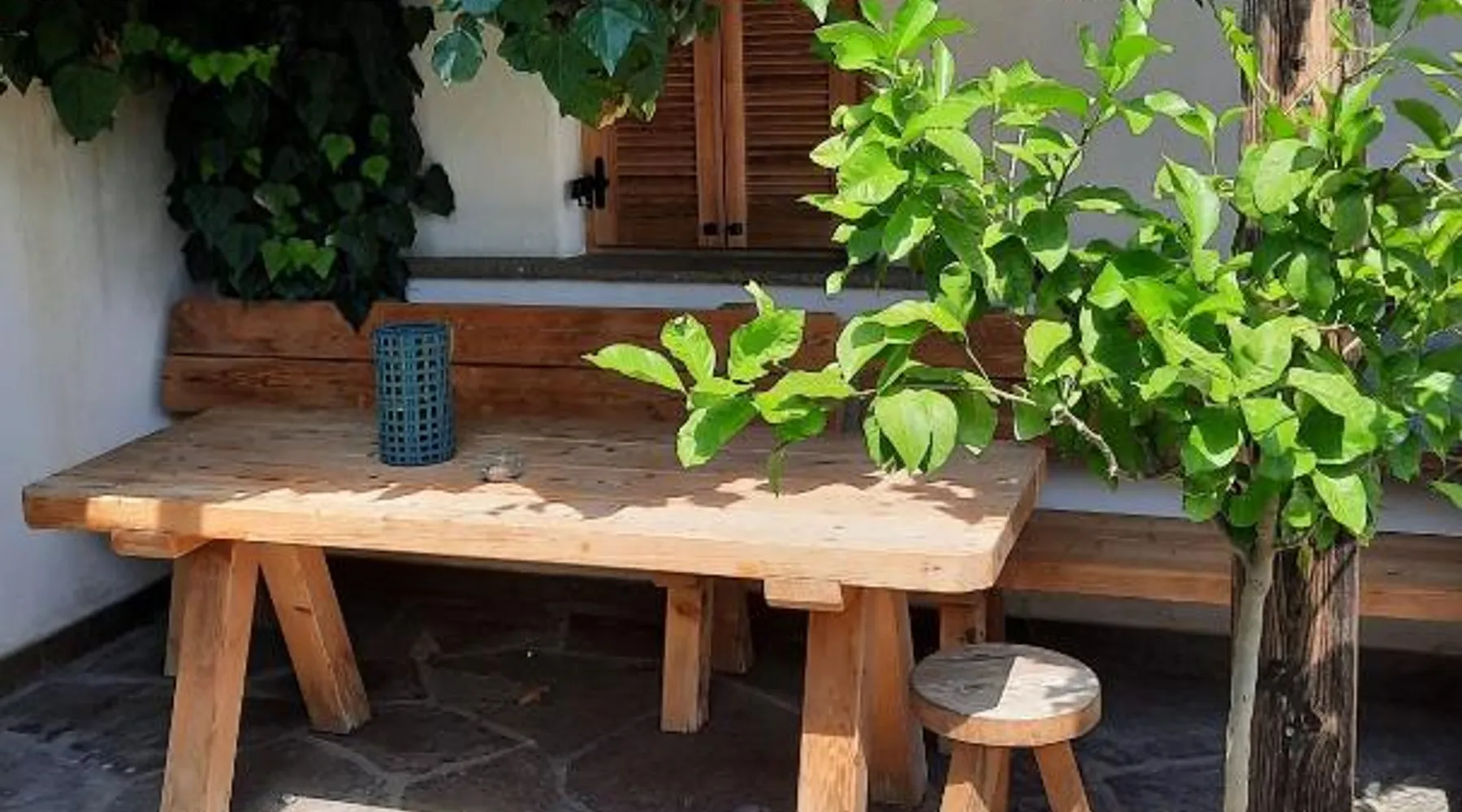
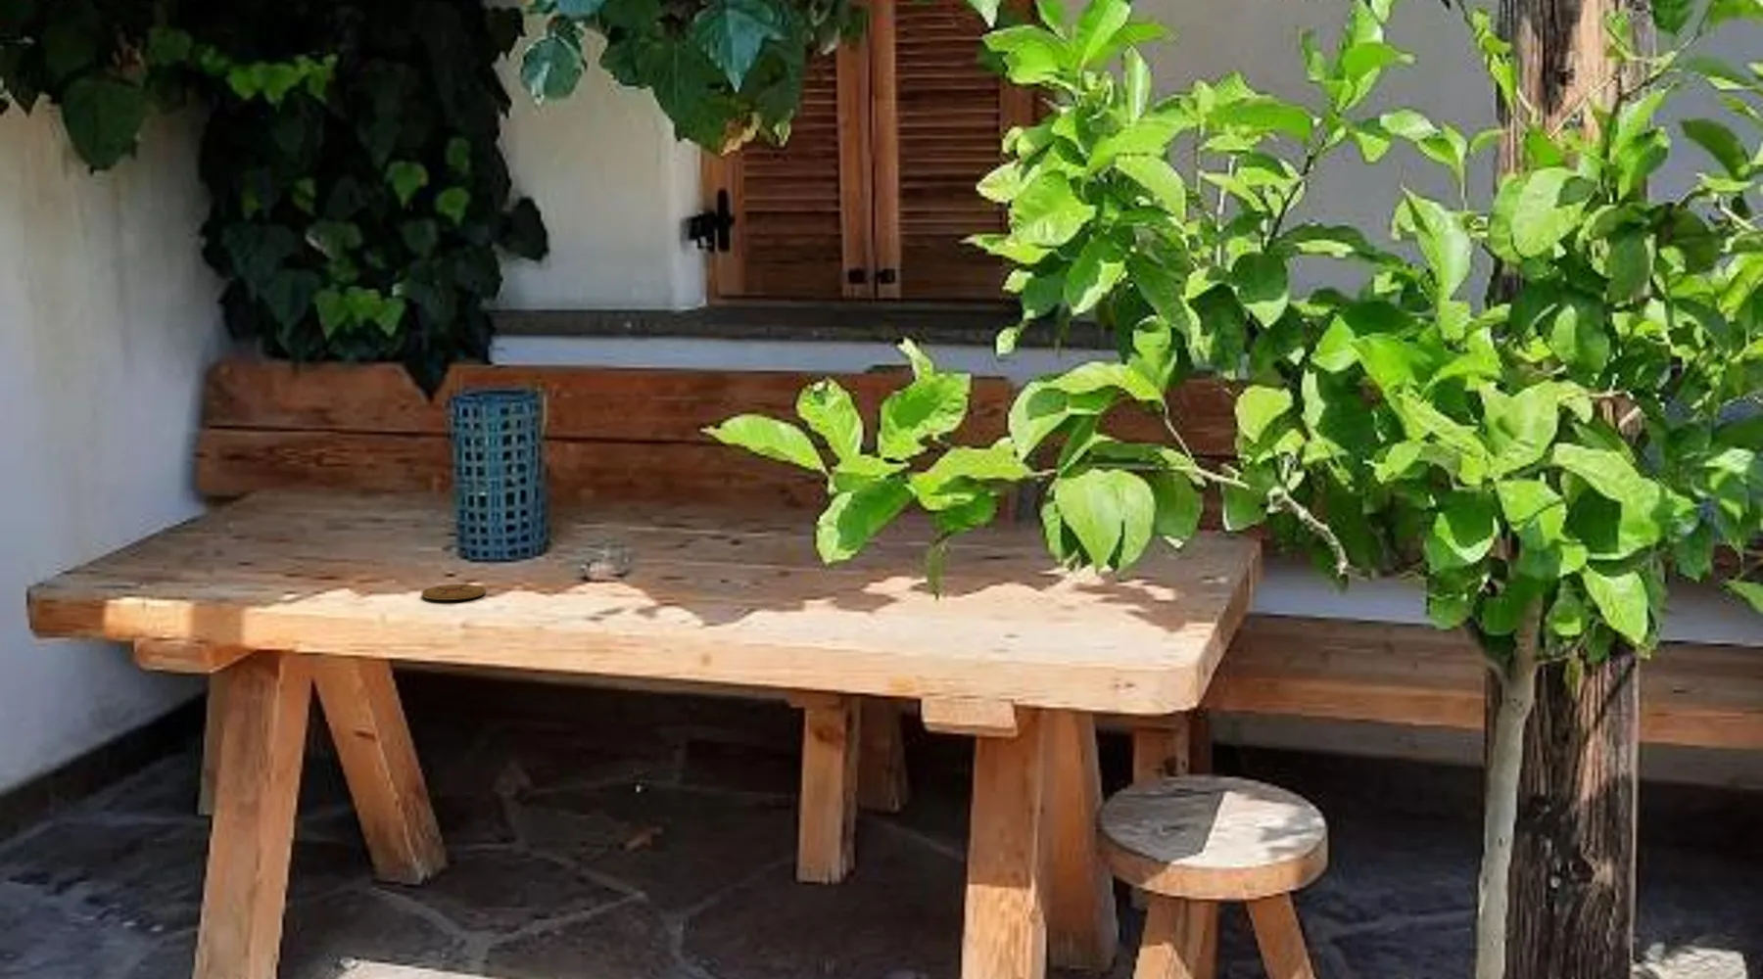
+ coaster [421,584,487,602]
